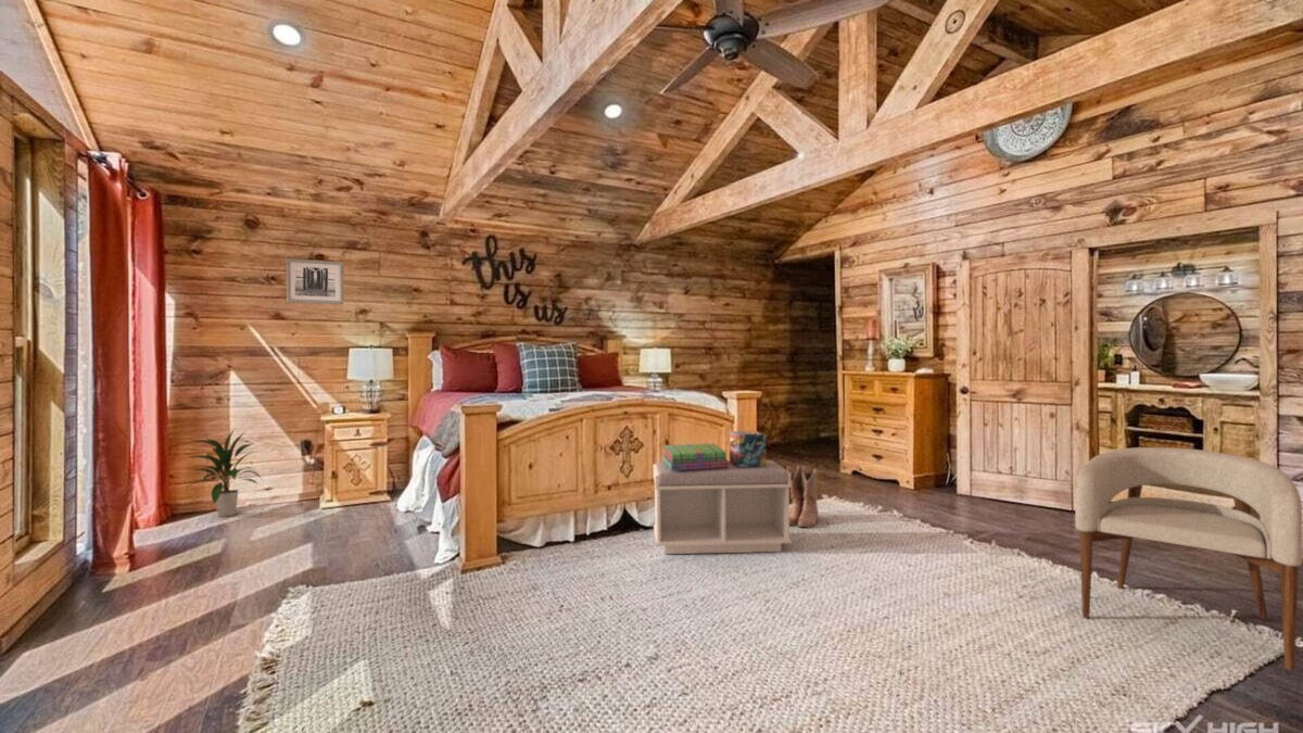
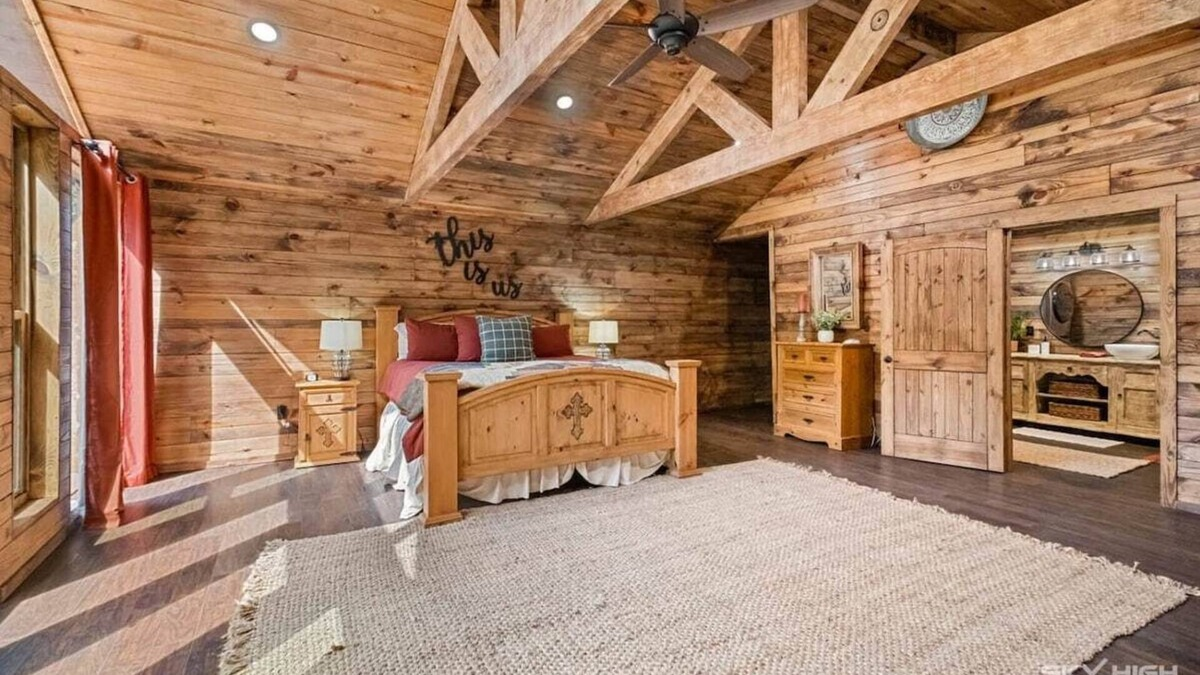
- stack of books [660,442,729,470]
- indoor plant [182,428,263,518]
- bench [653,459,793,555]
- boots [786,465,820,529]
- wall art [286,257,344,305]
- decorative box [729,430,767,468]
- armchair [1074,446,1303,672]
